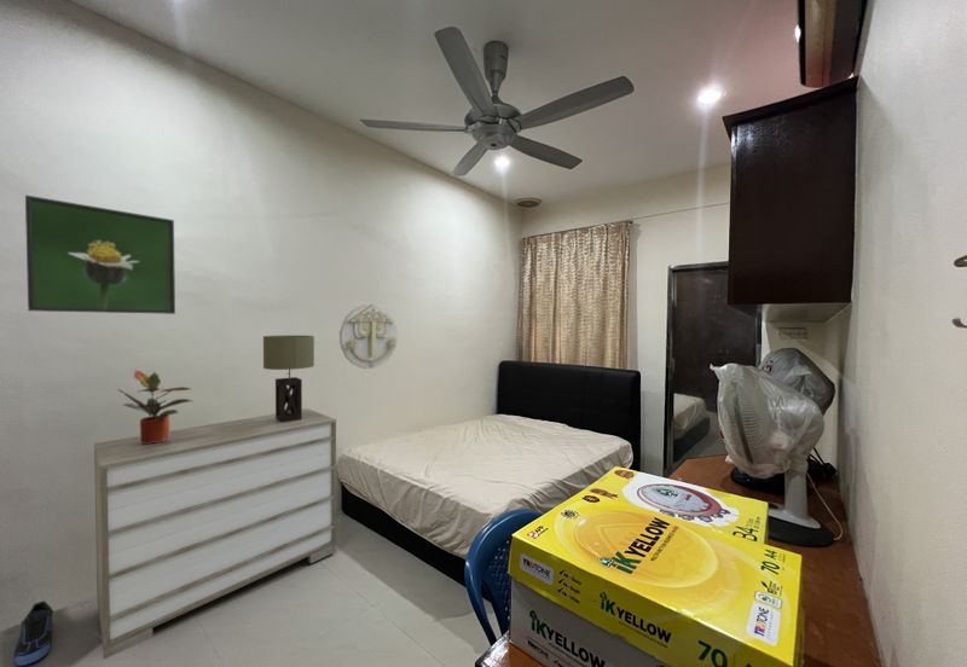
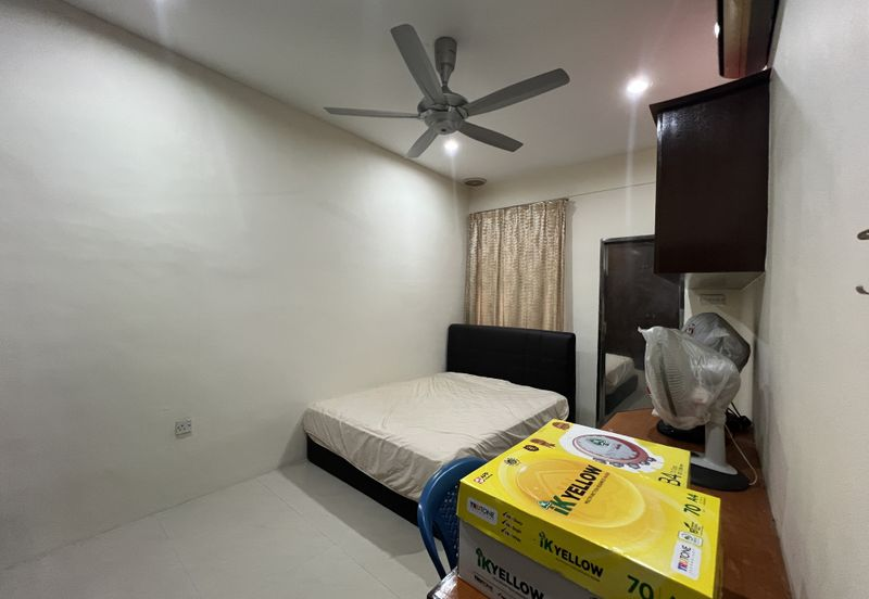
- wall decoration [338,303,399,370]
- table lamp [262,335,315,423]
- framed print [24,195,176,315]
- dresser [93,407,337,660]
- potted plant [116,369,193,443]
- sneaker [12,599,54,667]
